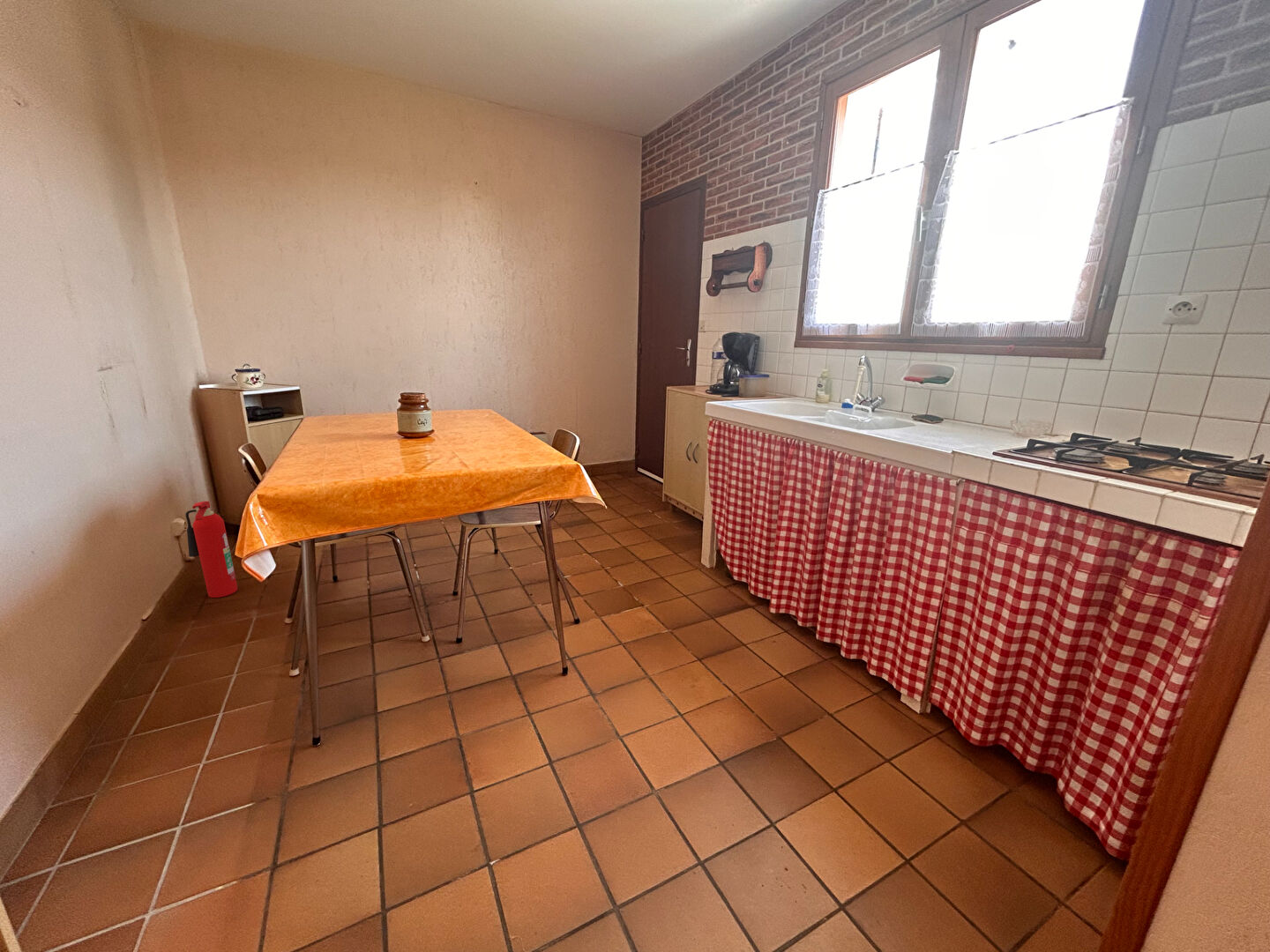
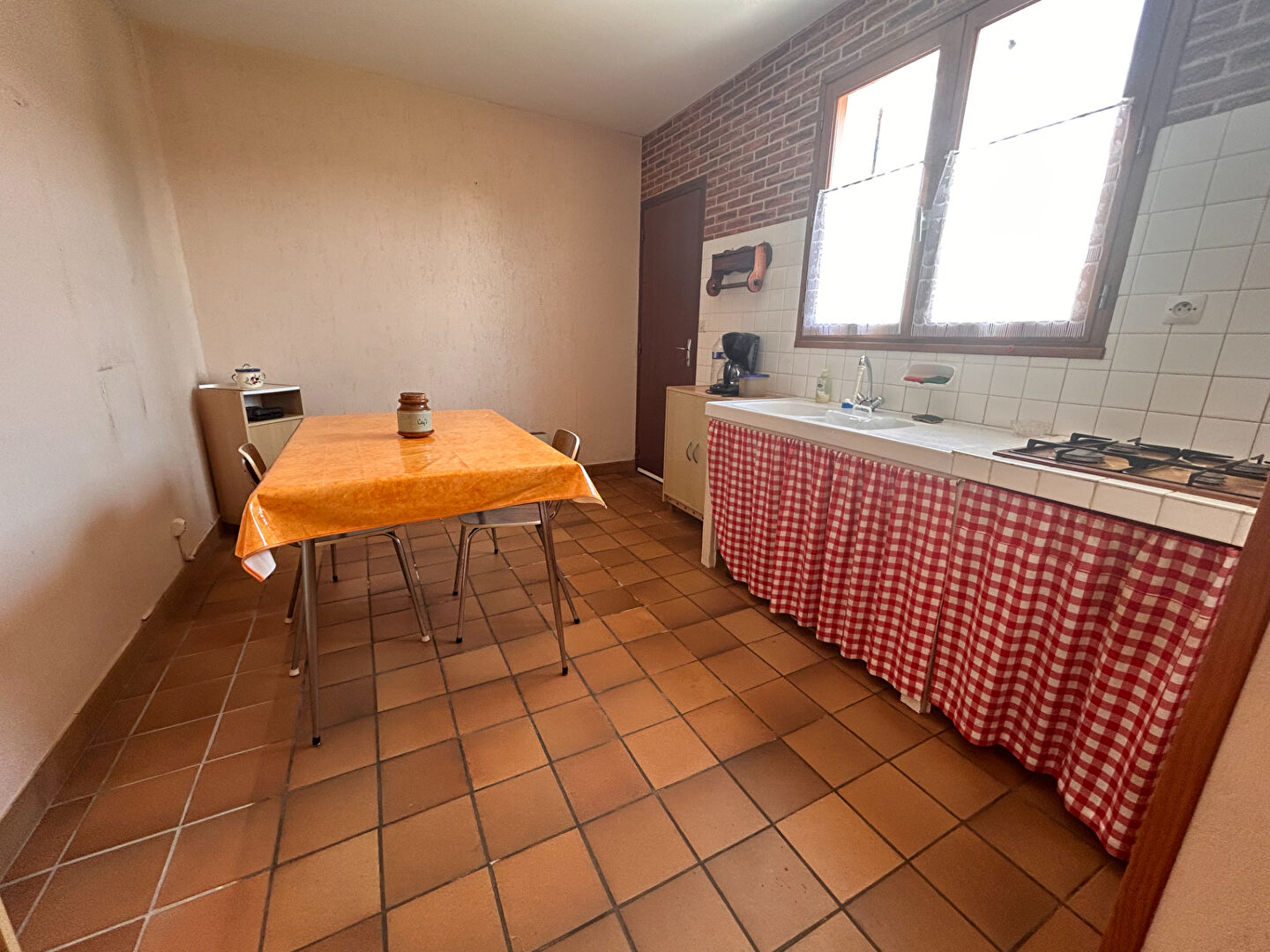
- fire extinguisher [184,501,238,599]
